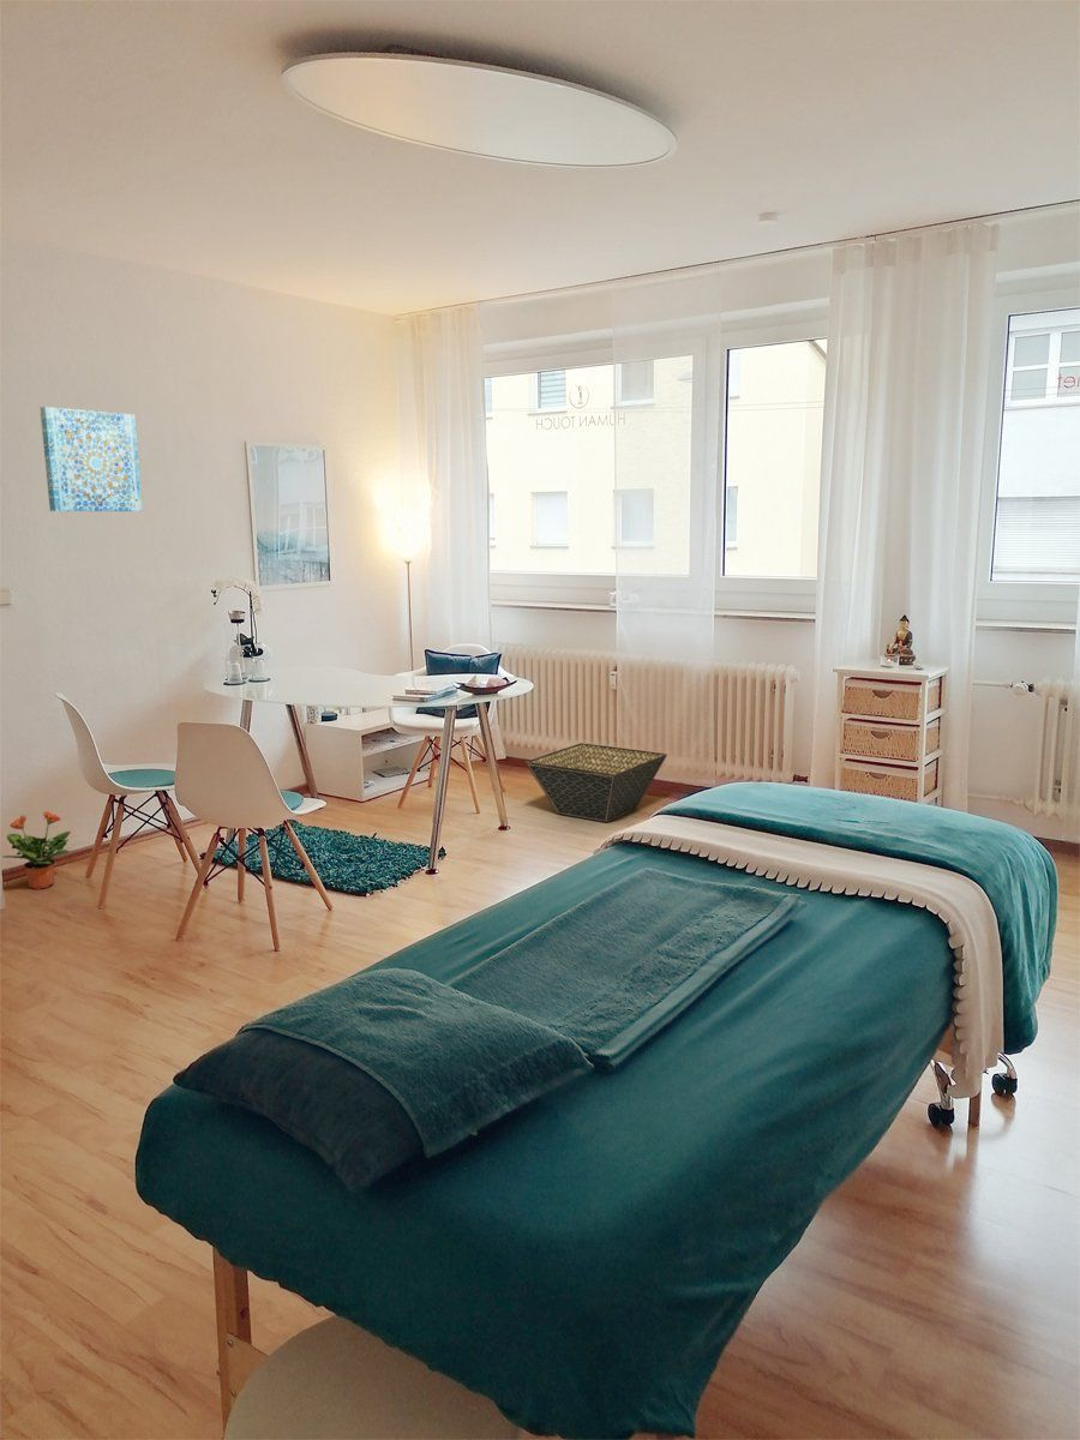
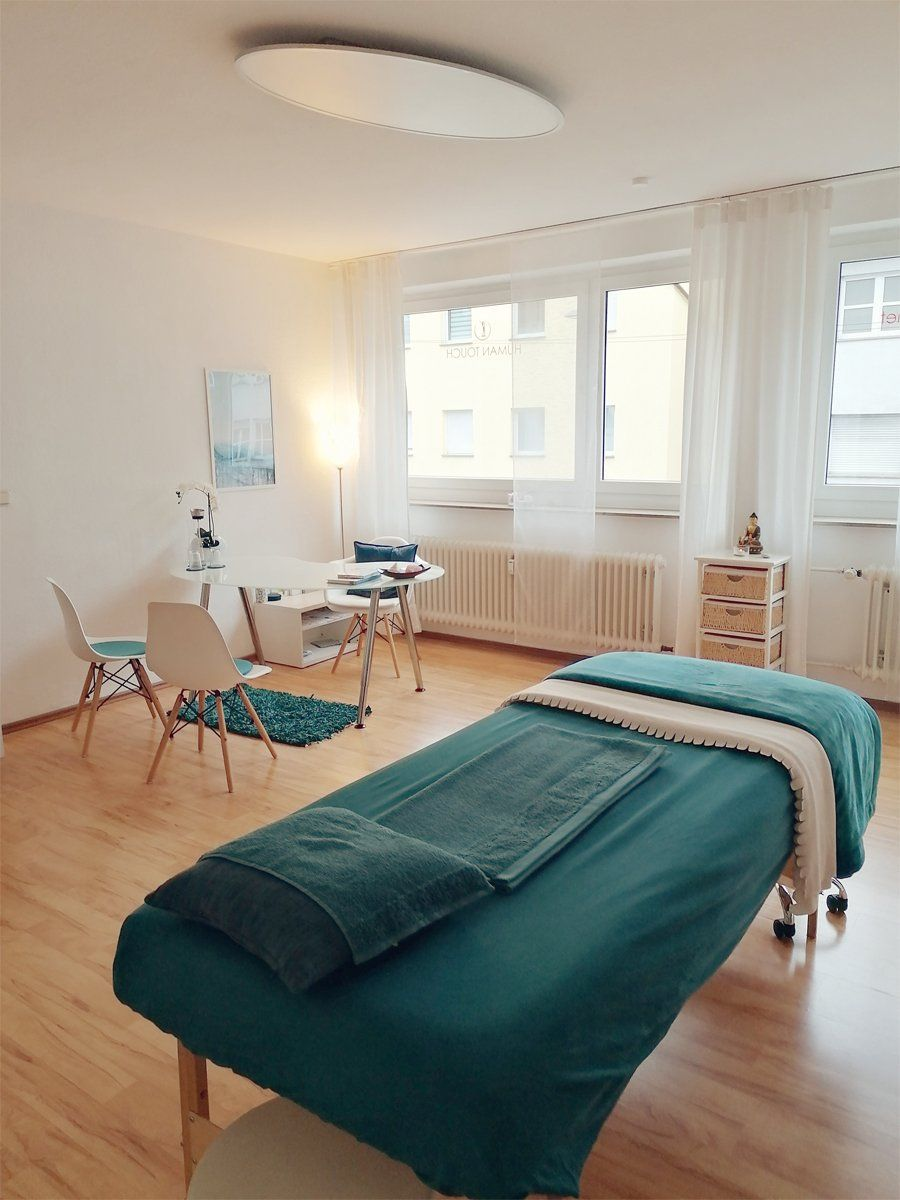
- potted plant [1,810,72,890]
- wall art [38,406,144,512]
- basket [524,742,668,823]
